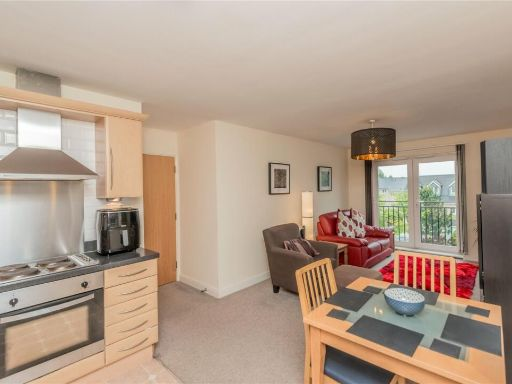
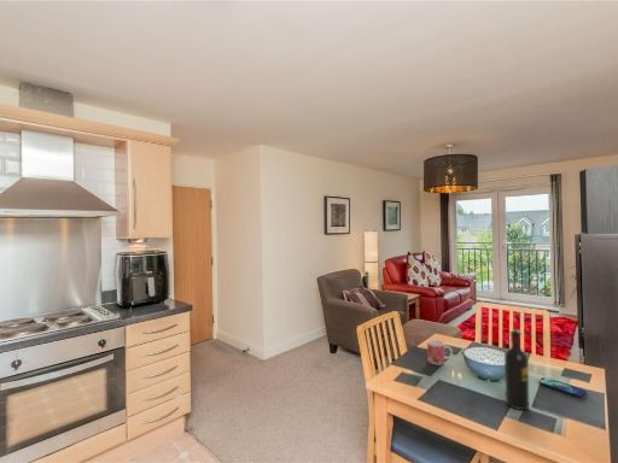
+ smartphone [538,376,588,398]
+ mug [426,338,454,365]
+ wine bottle [503,328,530,411]
